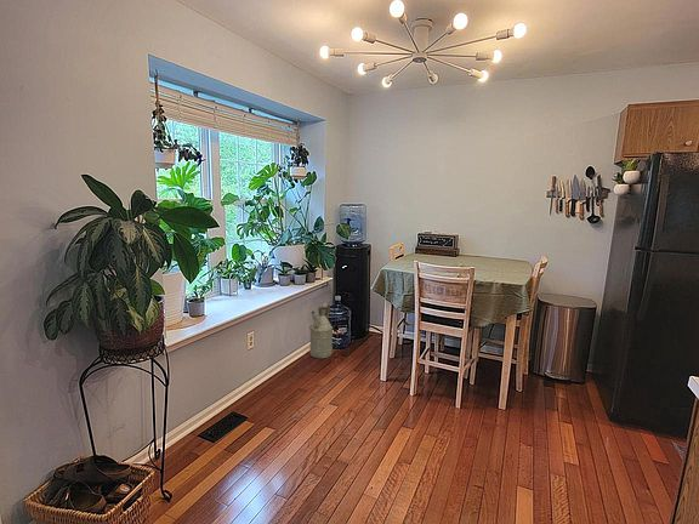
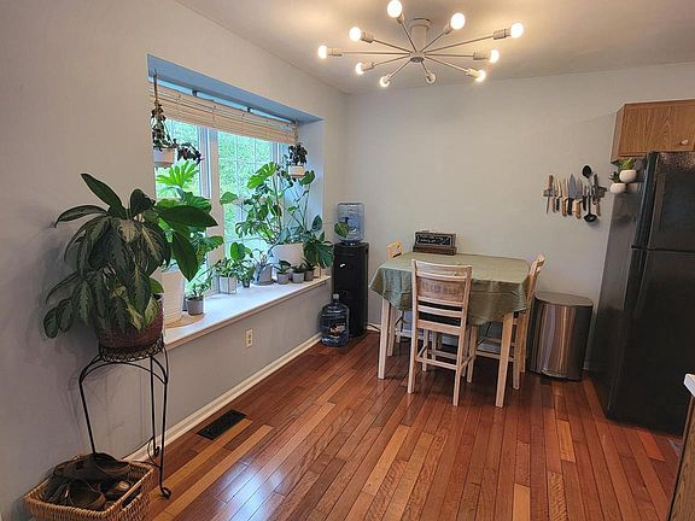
- watering can [308,302,334,359]
